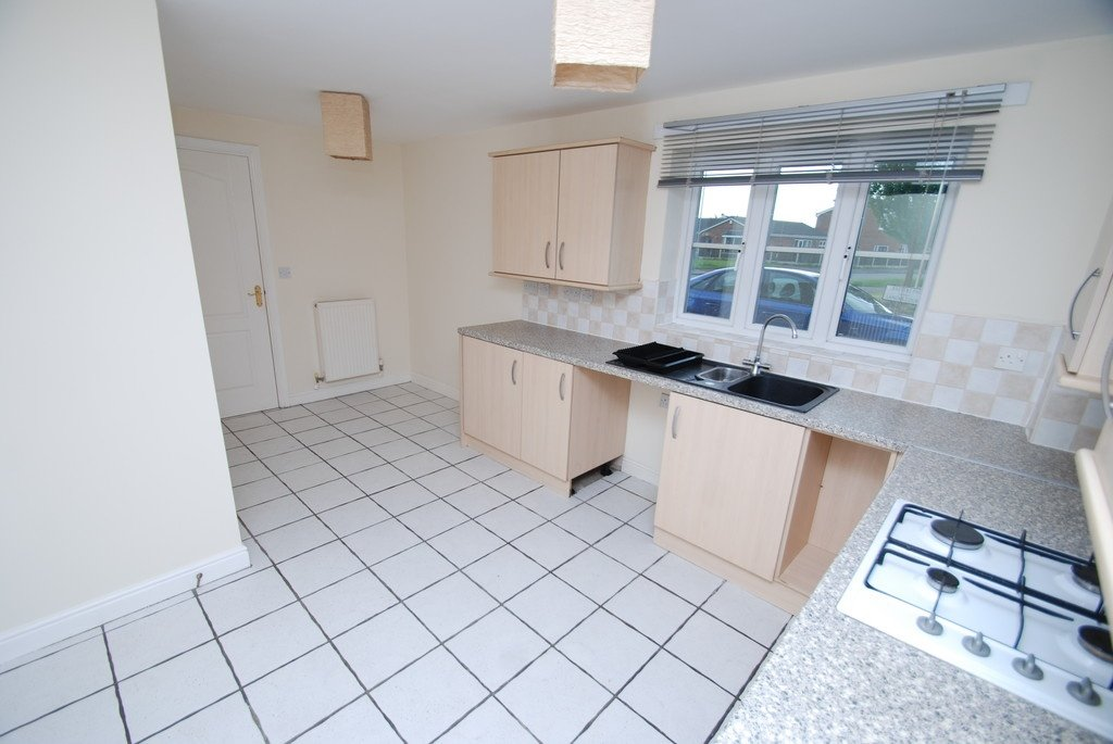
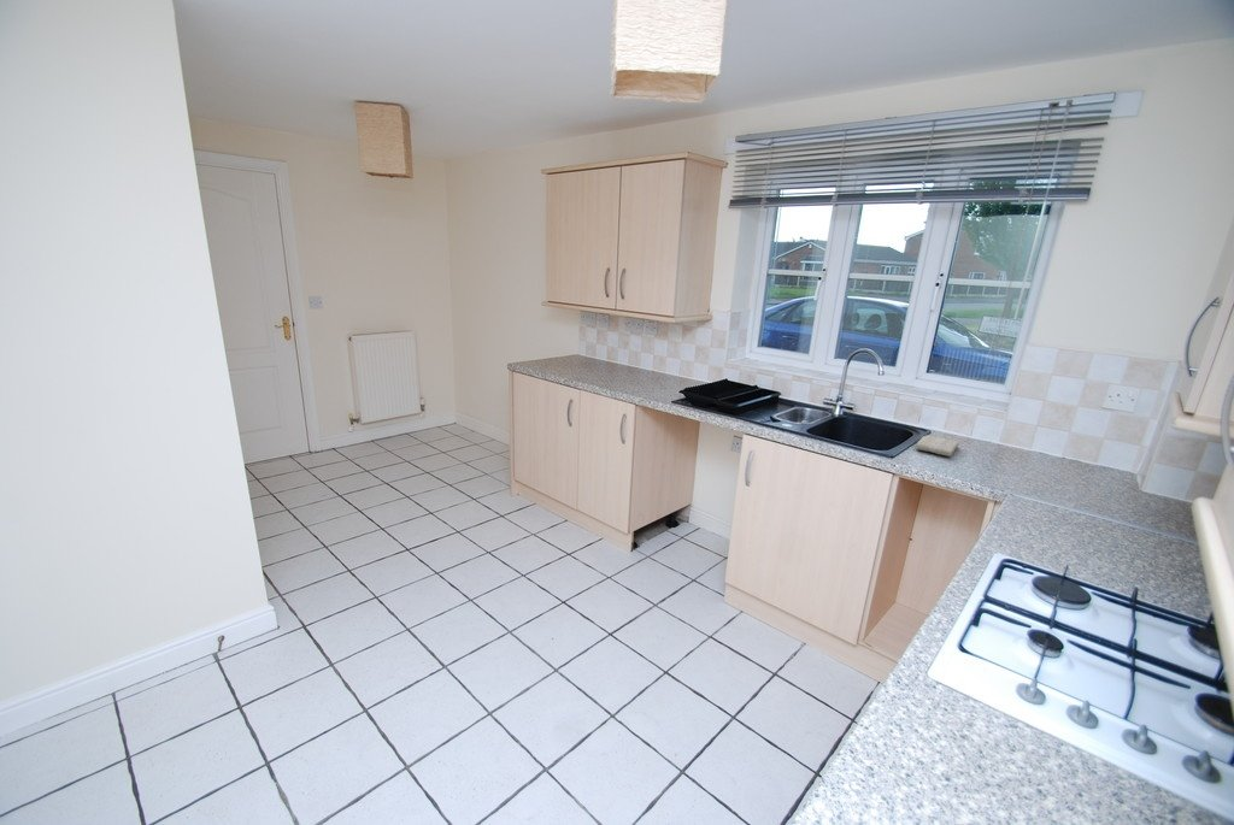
+ washcloth [915,434,960,458]
